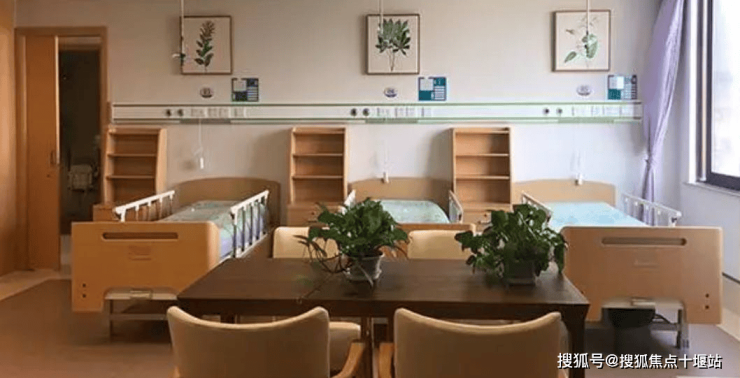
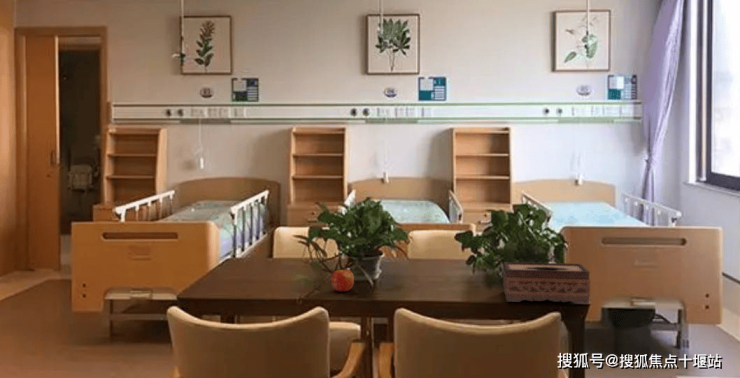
+ apple [330,267,355,292]
+ tissue box [502,261,591,305]
